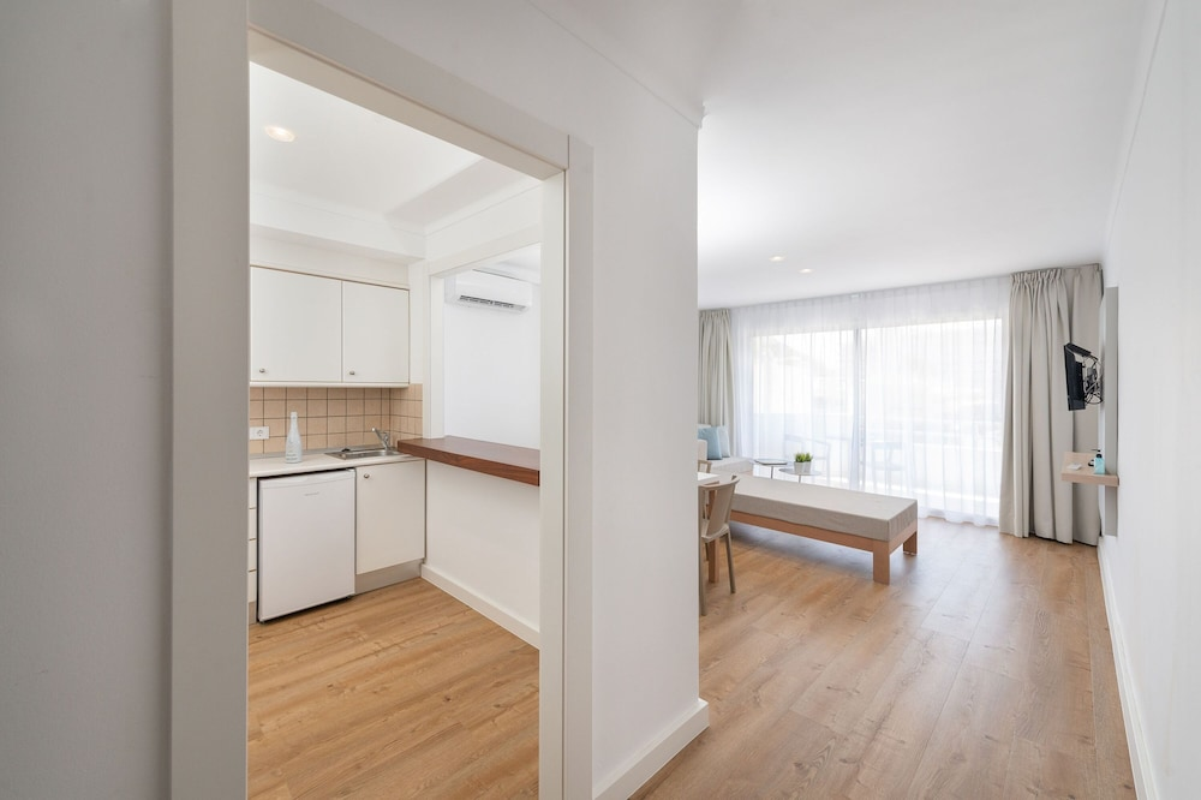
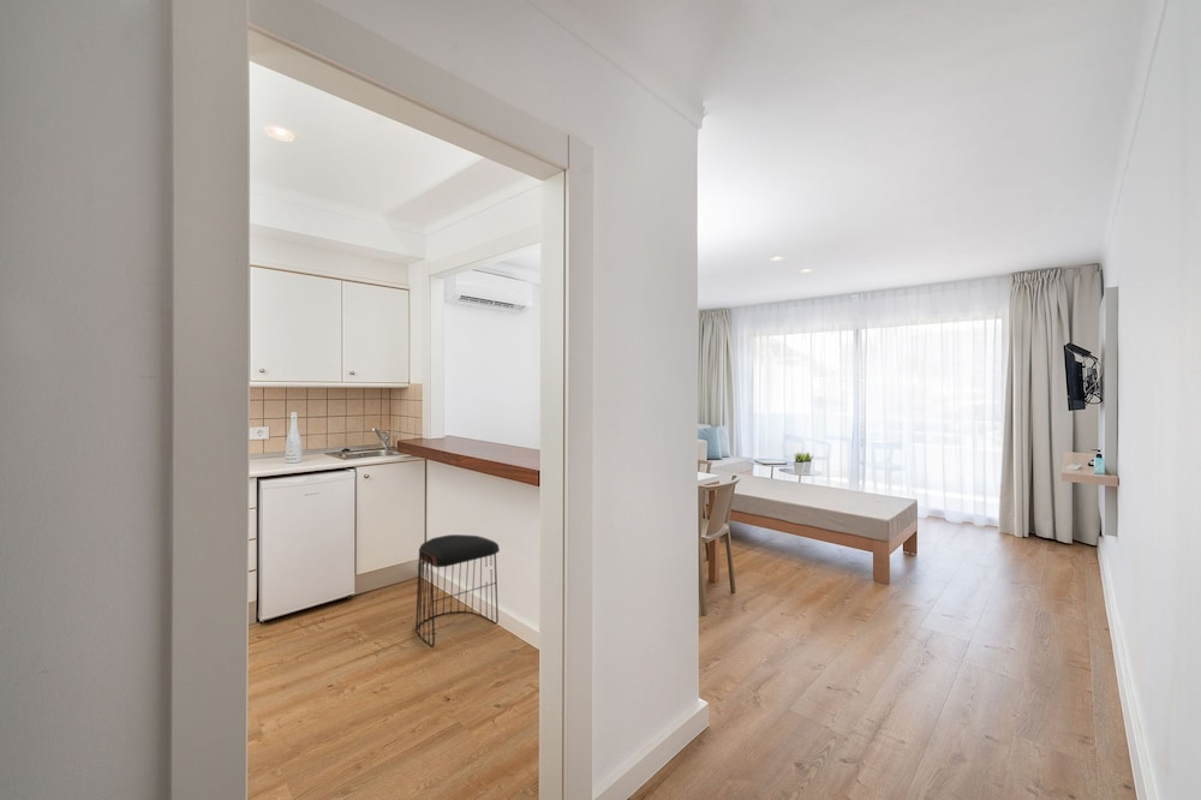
+ stool [414,533,501,649]
